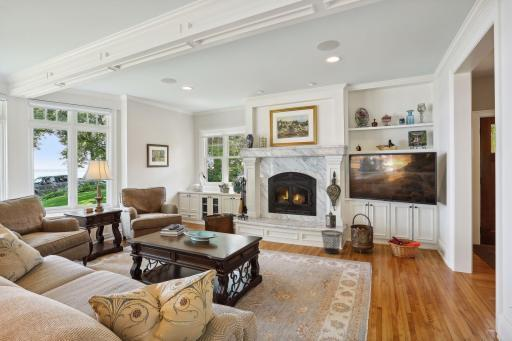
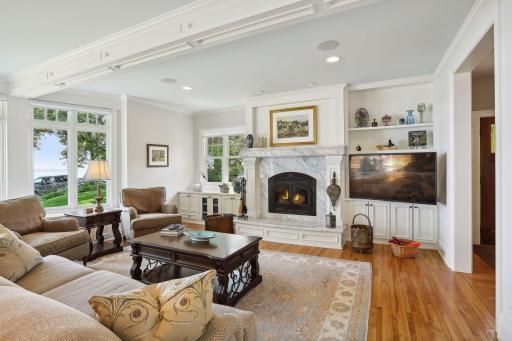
- wastebasket [320,229,342,255]
